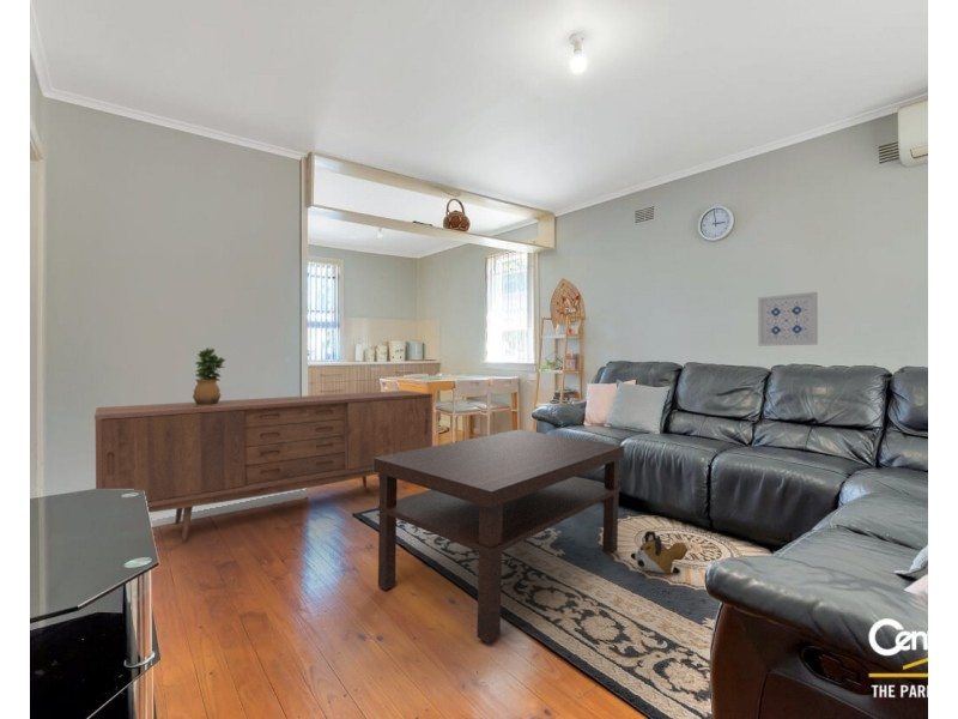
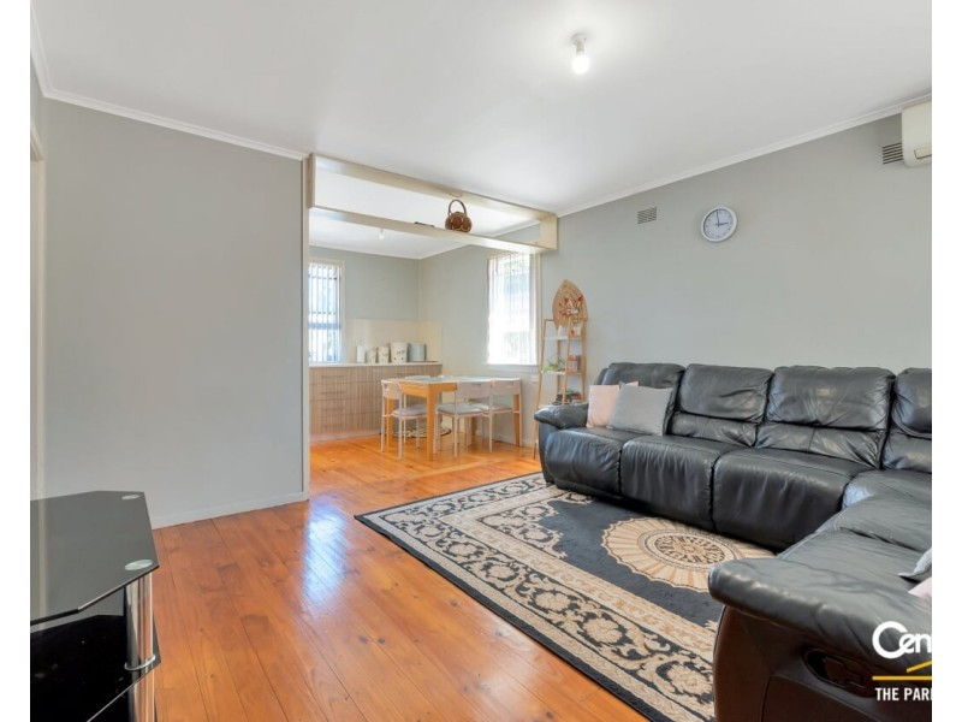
- potted plant [192,346,226,406]
- wall art [757,291,819,348]
- plush toy [630,530,690,575]
- coffee table [374,428,625,645]
- sideboard [93,389,433,542]
